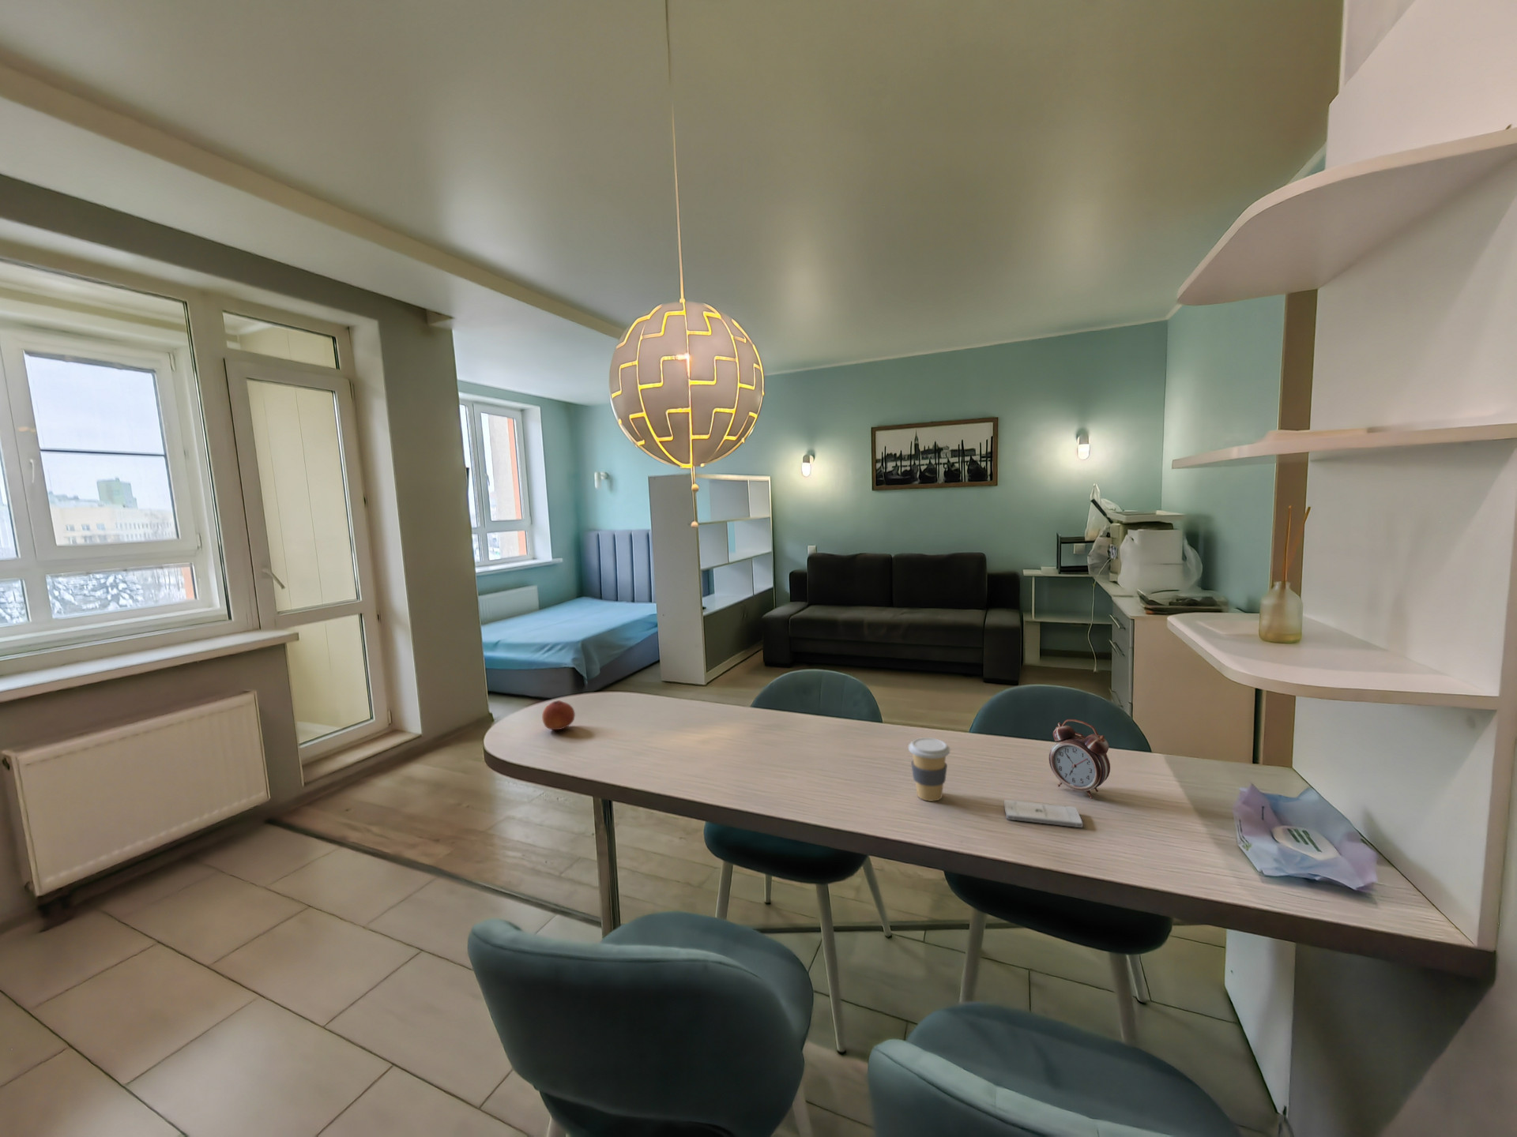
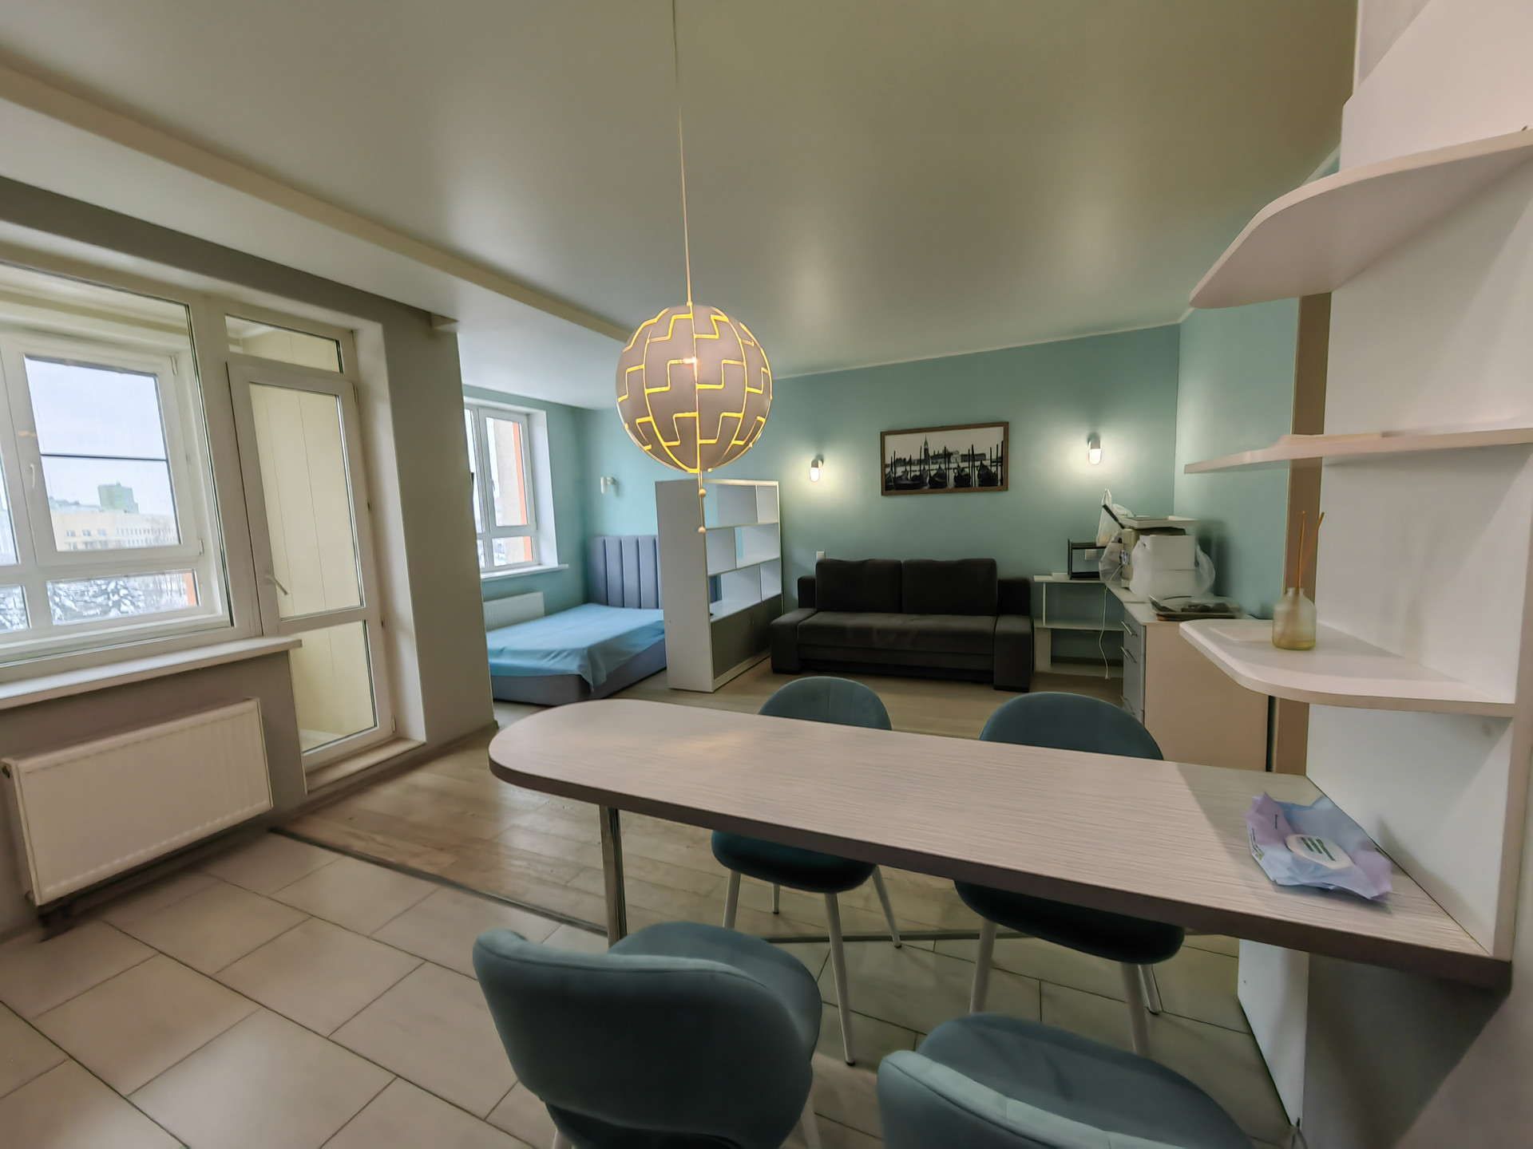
- alarm clock [1049,719,1111,799]
- coffee cup [908,737,951,803]
- fruit [541,700,576,731]
- smartphone [1003,799,1085,829]
